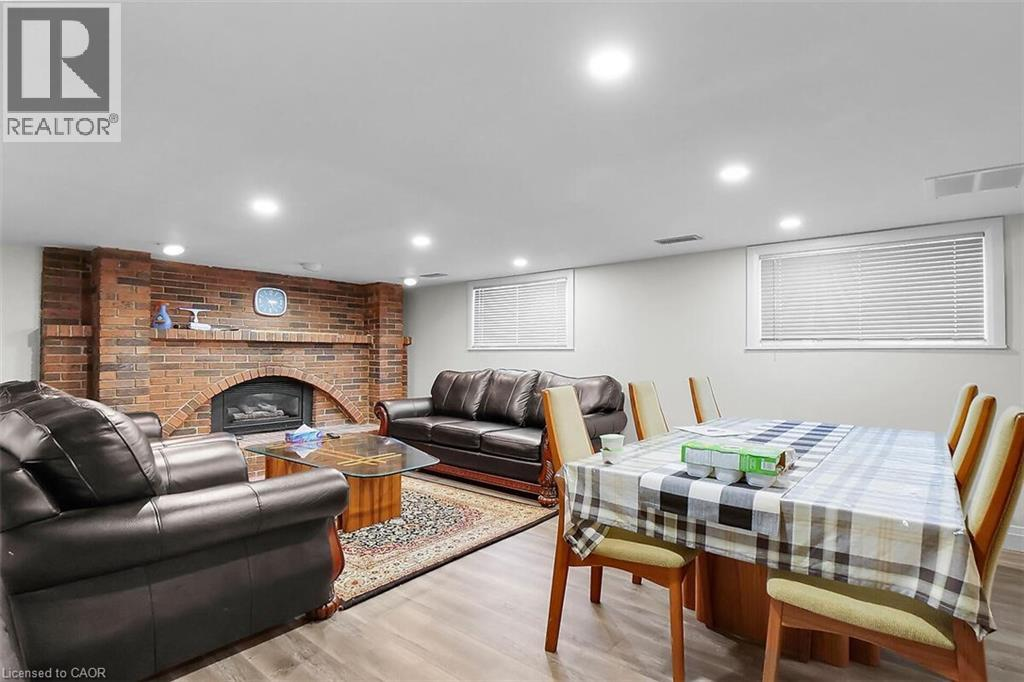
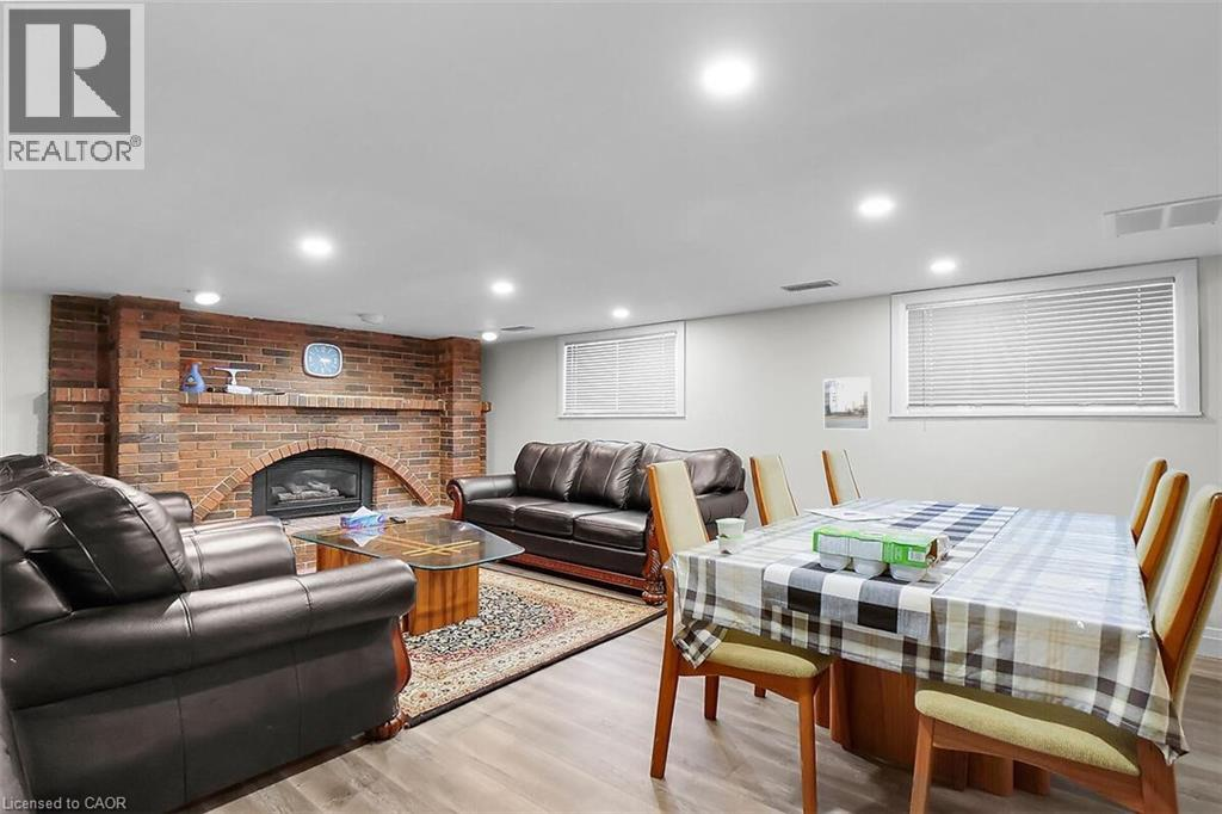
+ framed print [822,376,872,431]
